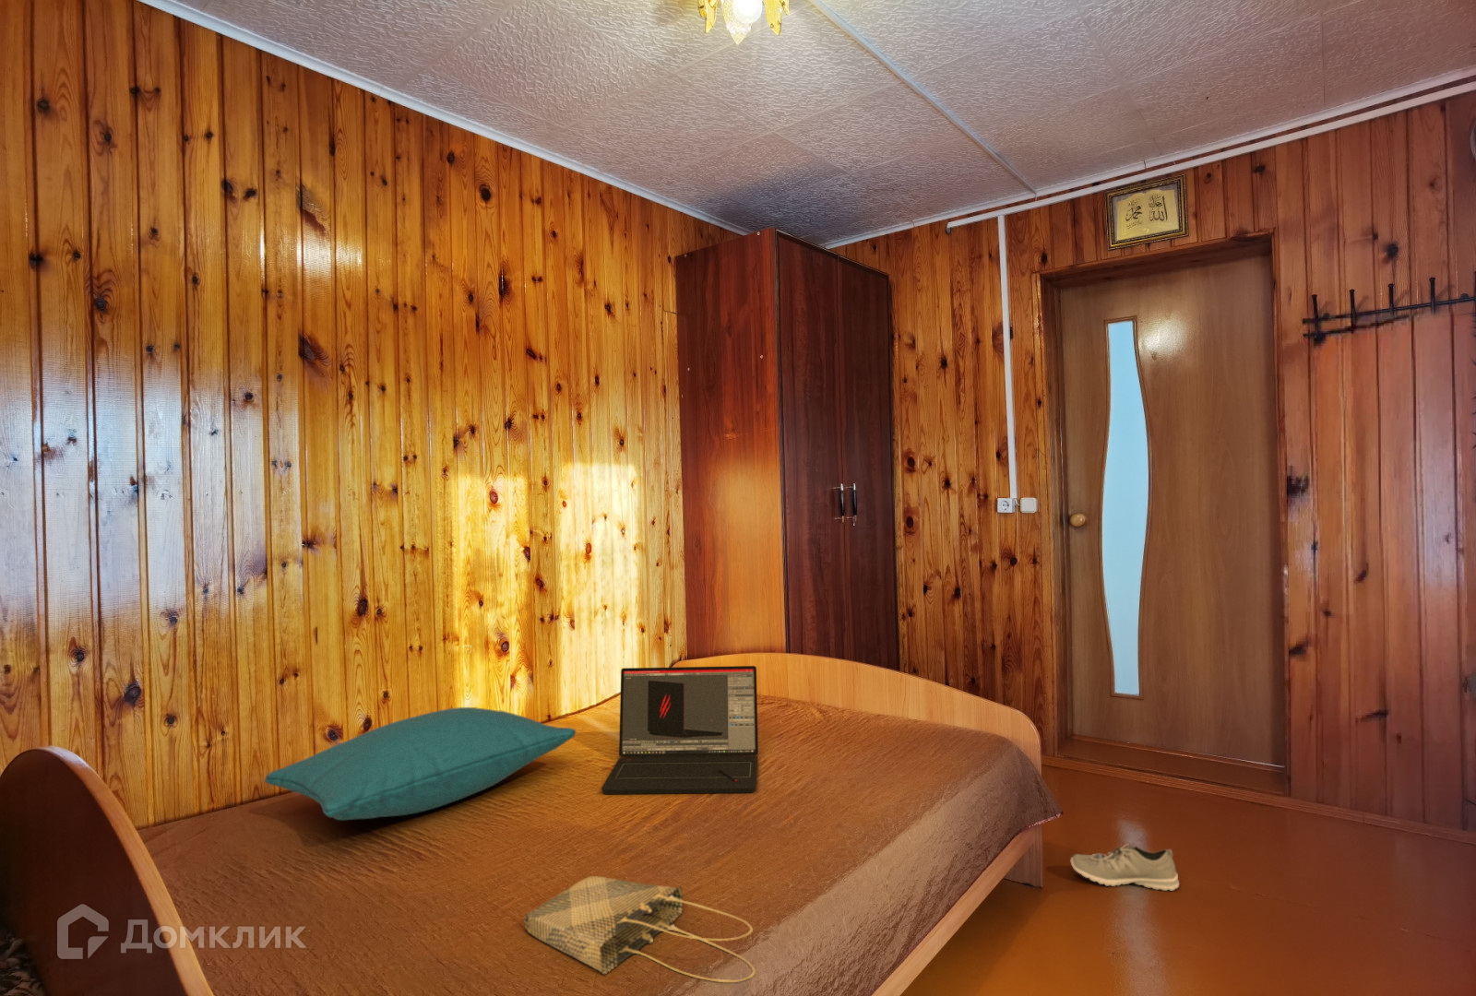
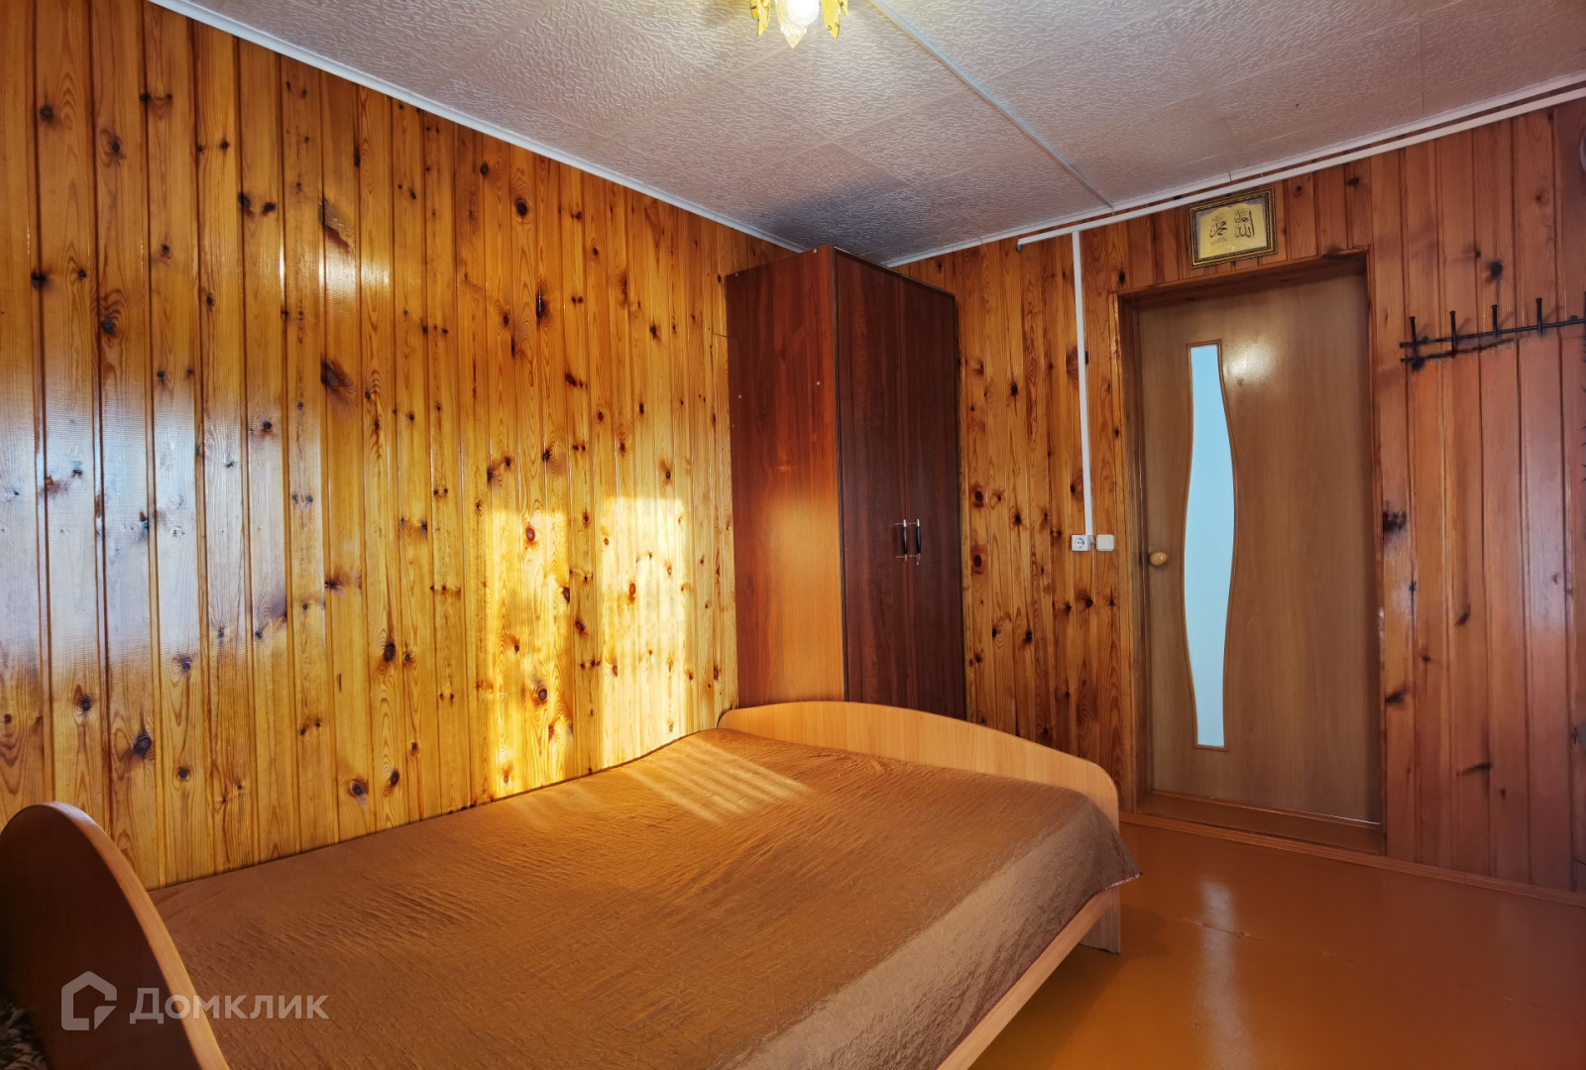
- pillow [263,706,577,820]
- tote bag [523,875,757,983]
- laptop [600,665,759,795]
- sneaker [1070,841,1180,892]
